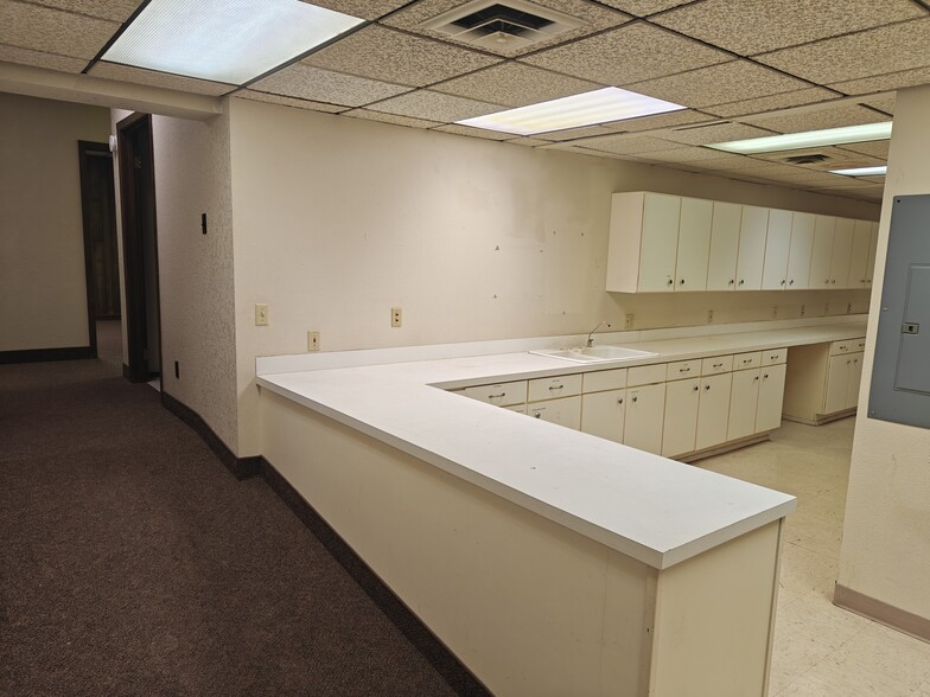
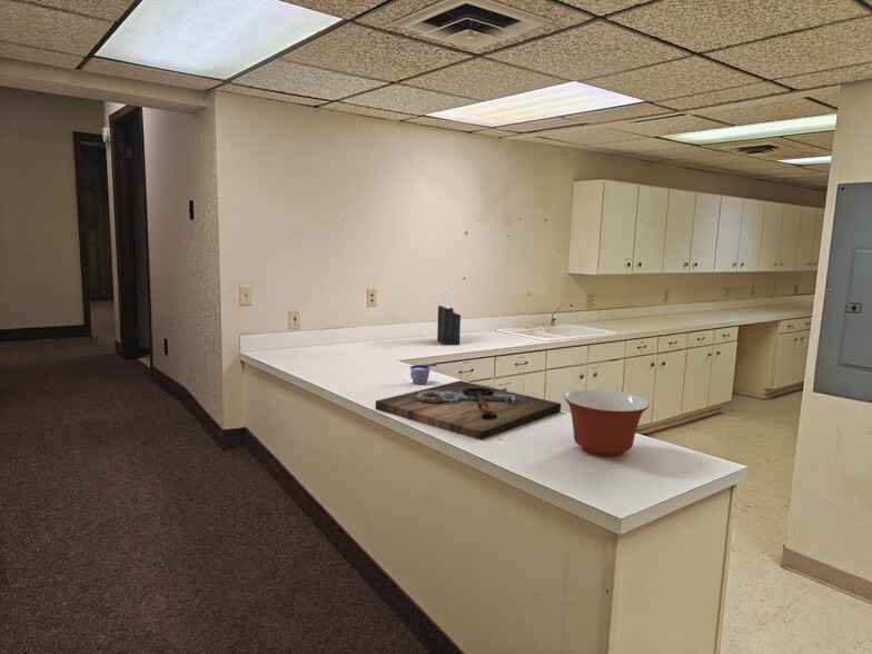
+ cutting board [375,379,562,442]
+ knife block [436,287,462,346]
+ mixing bowl [563,388,651,458]
+ cup [403,364,432,385]
